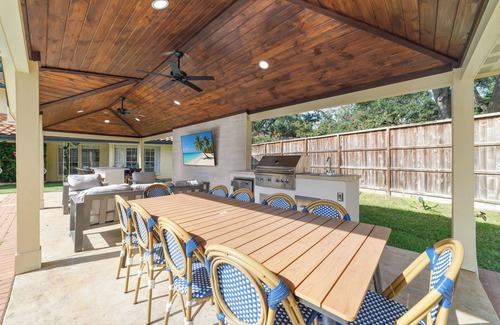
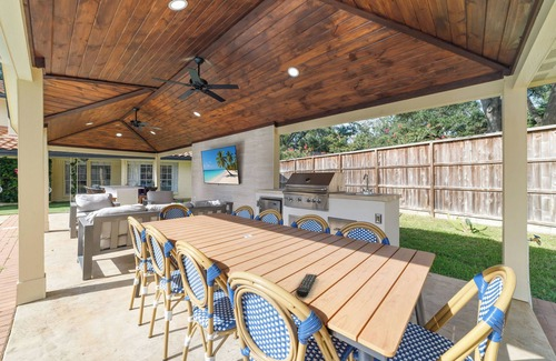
+ remote control [295,272,318,298]
